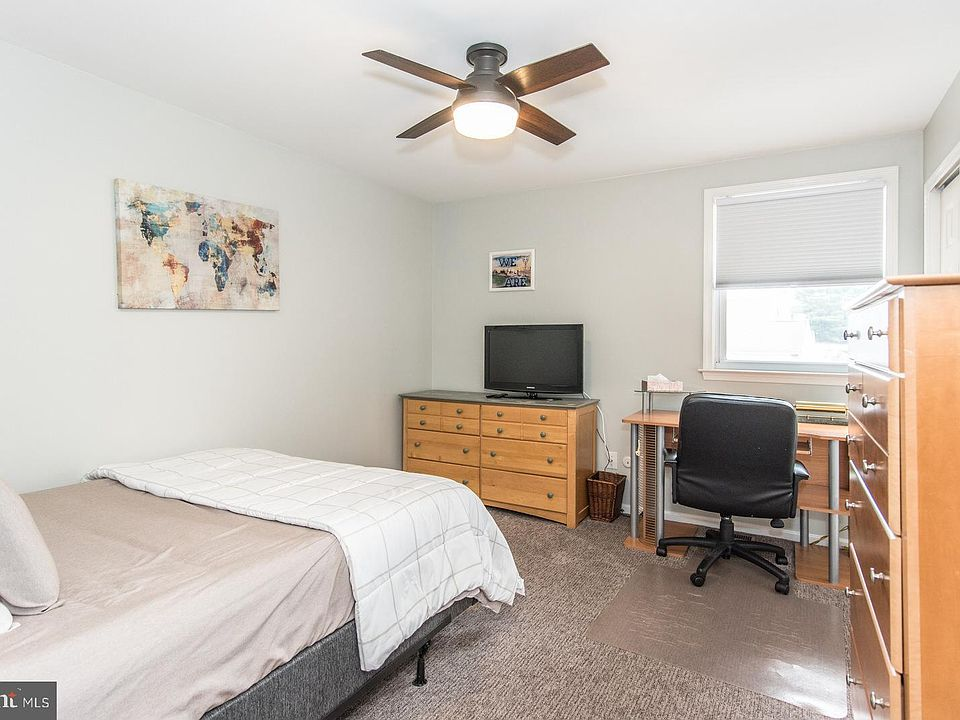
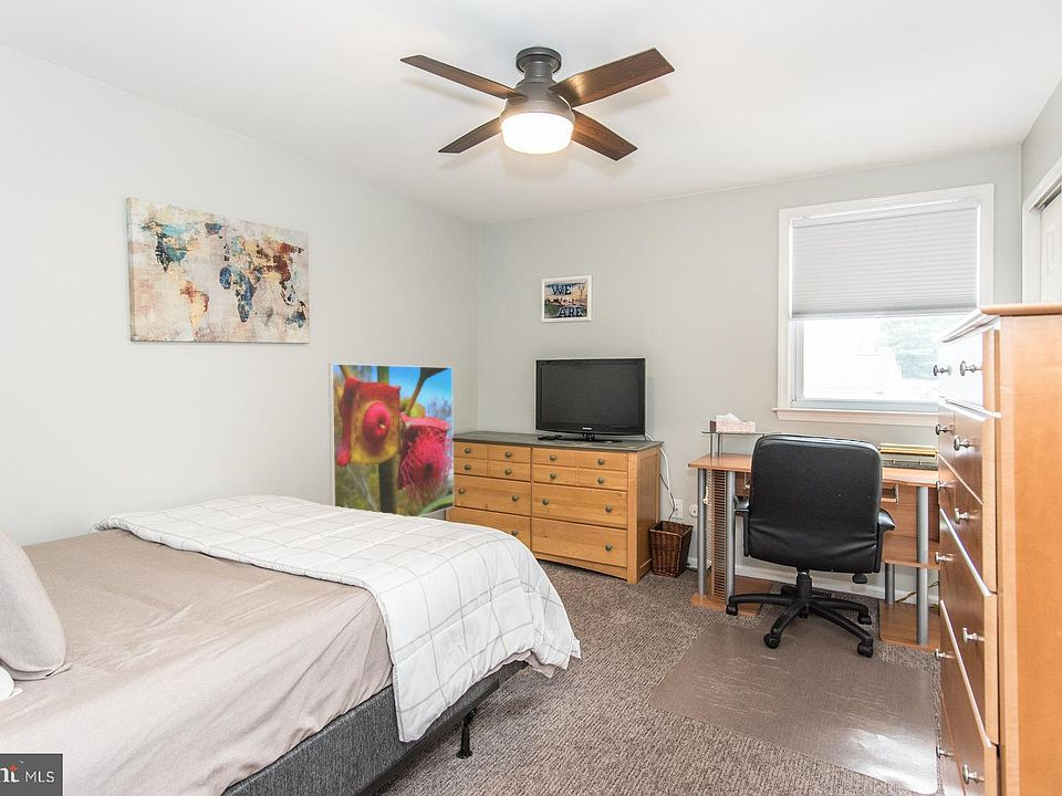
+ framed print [327,363,455,517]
